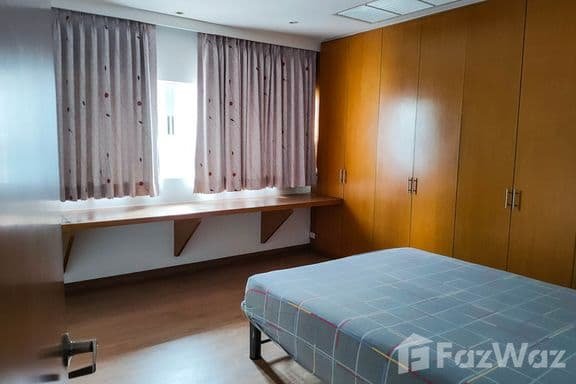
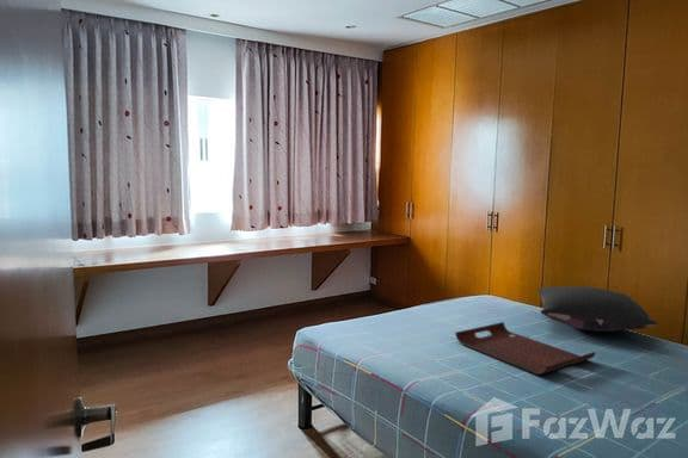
+ pillow [536,285,659,333]
+ serving tray [454,321,597,376]
